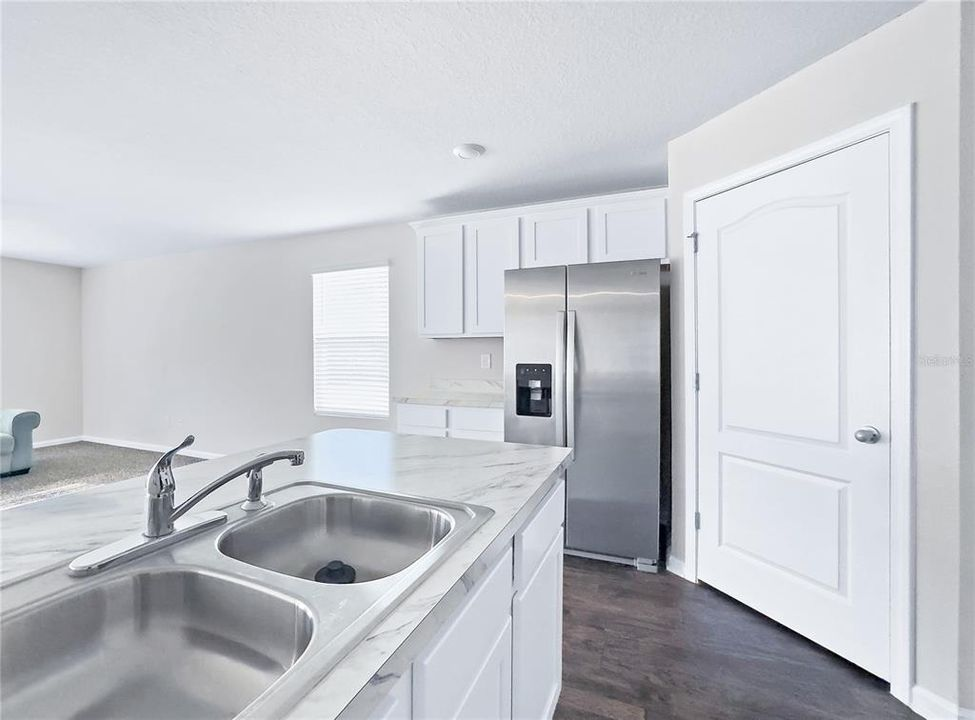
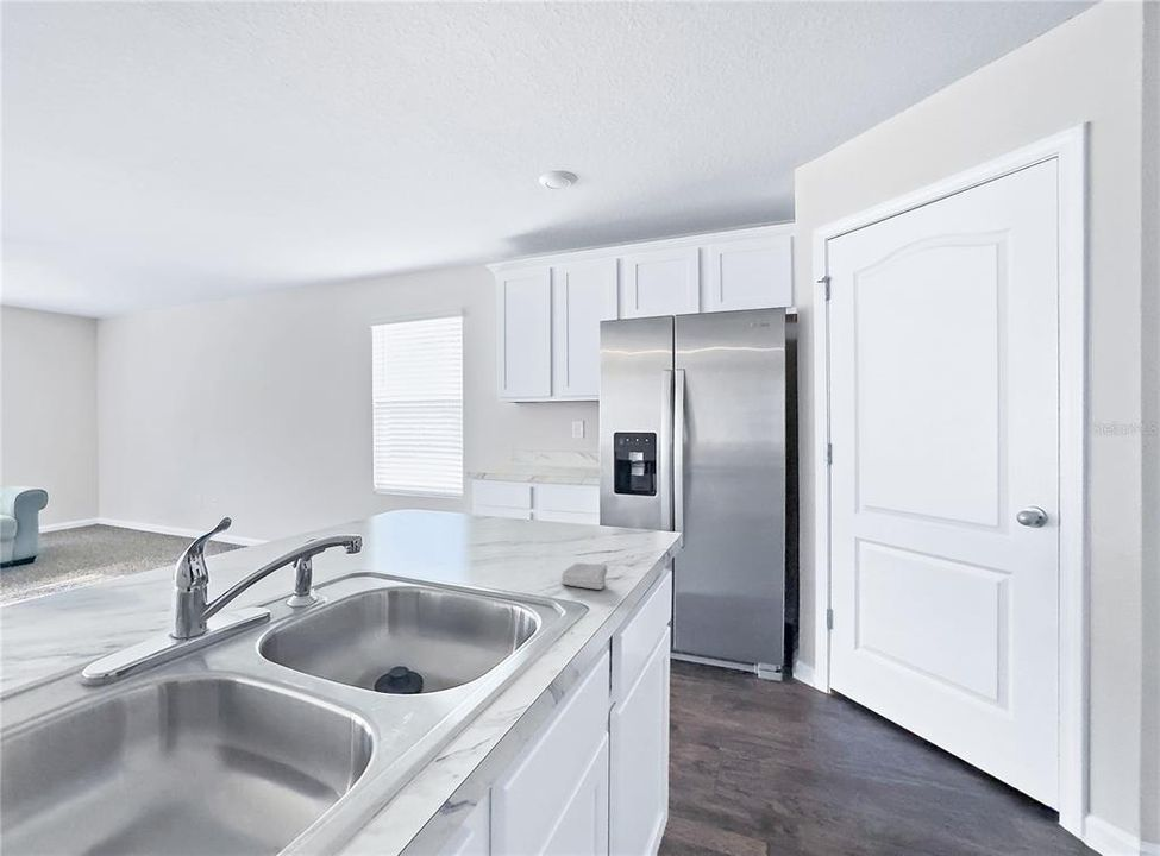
+ soap bar [560,562,608,591]
